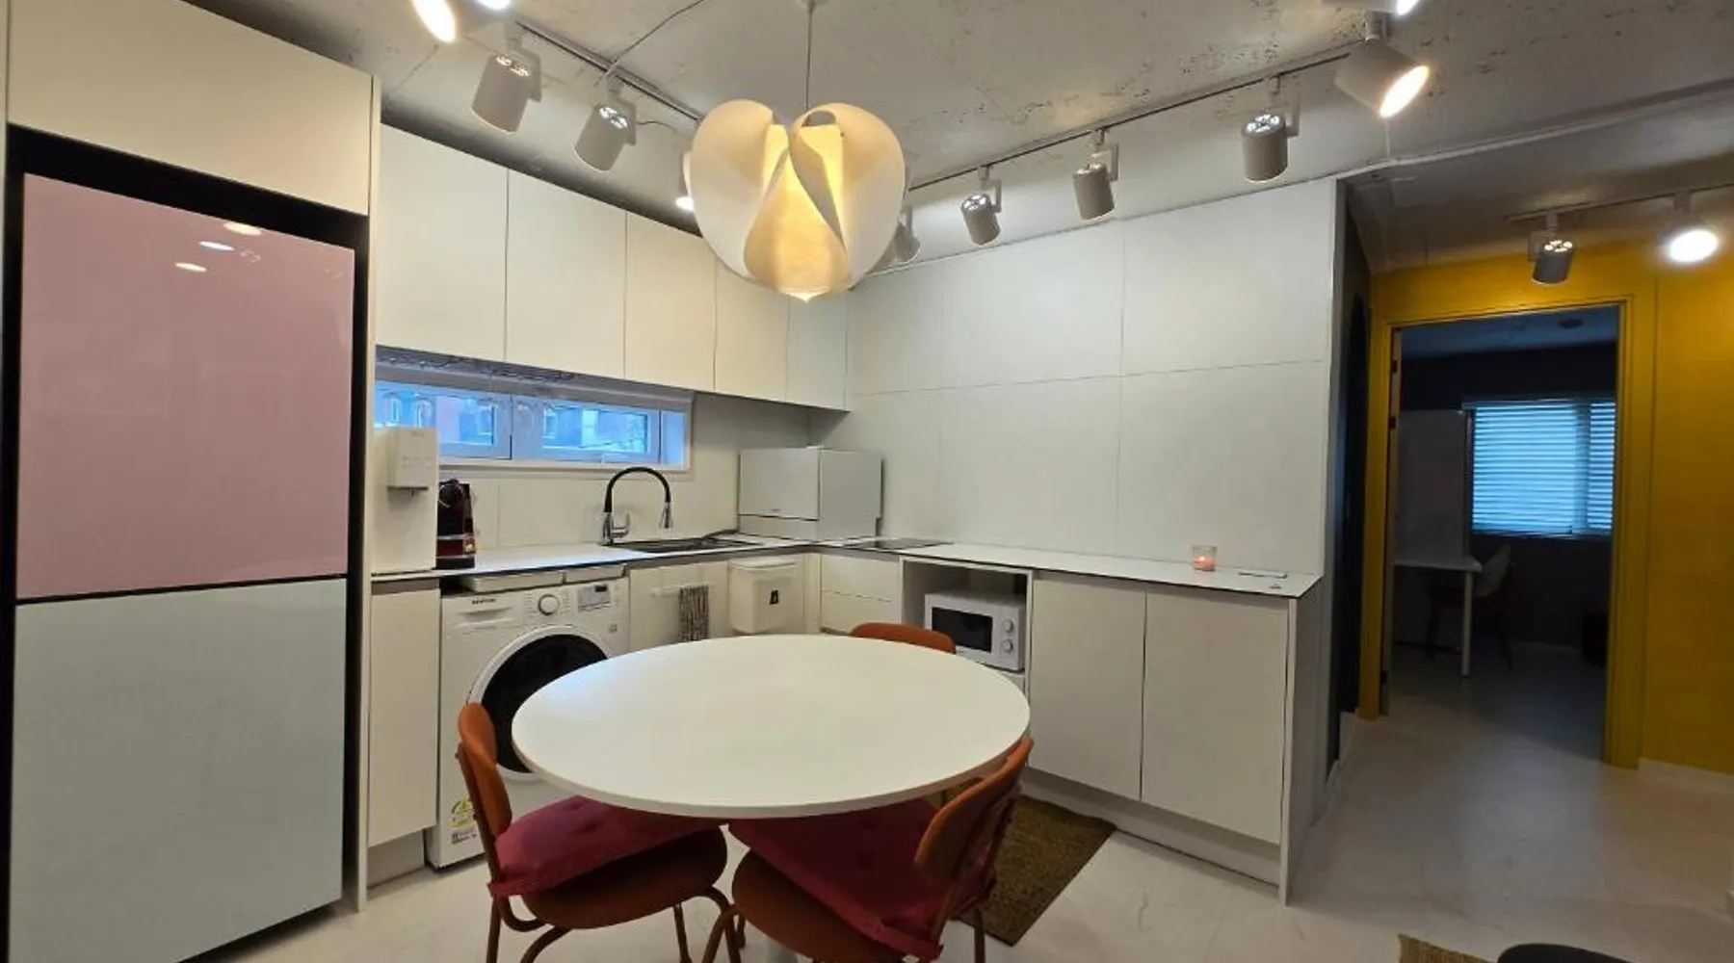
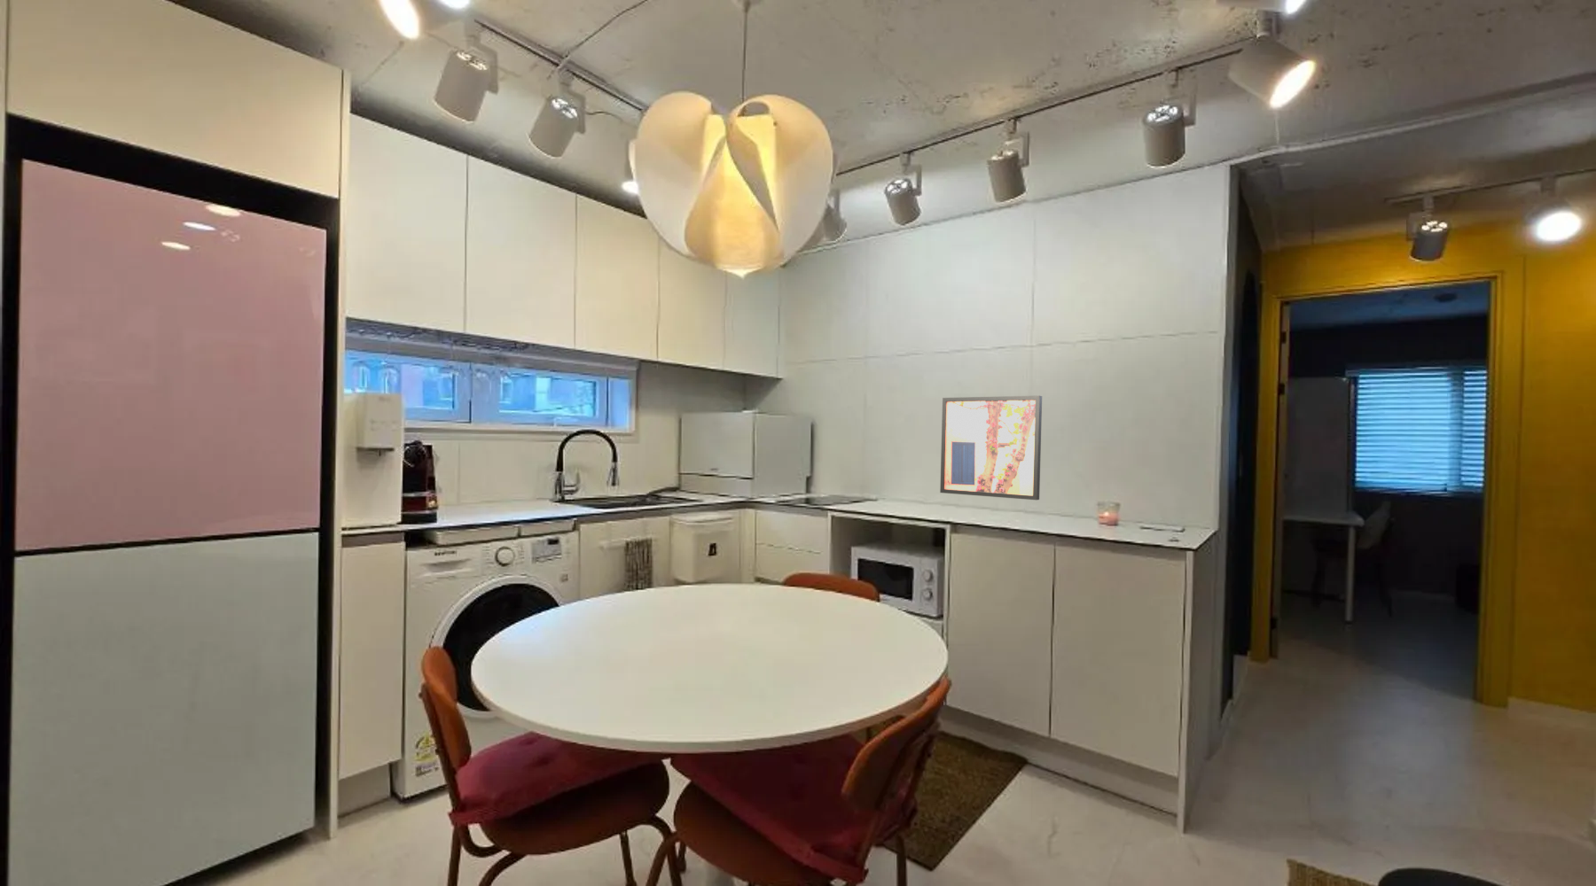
+ wall art [939,395,1043,501]
